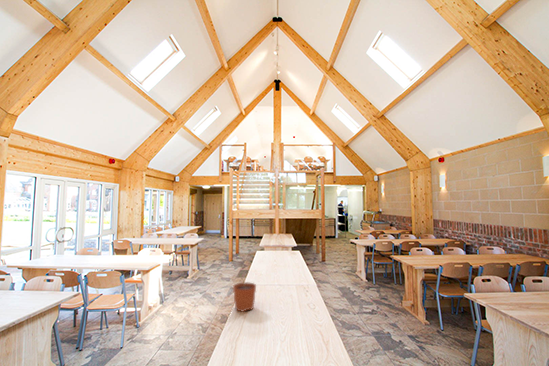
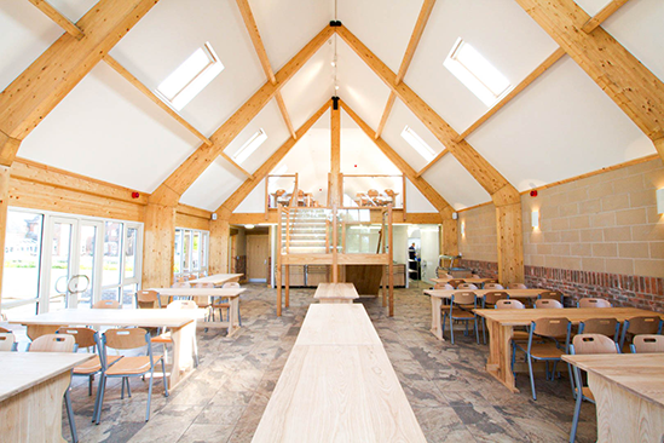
- plant pot [232,274,257,313]
